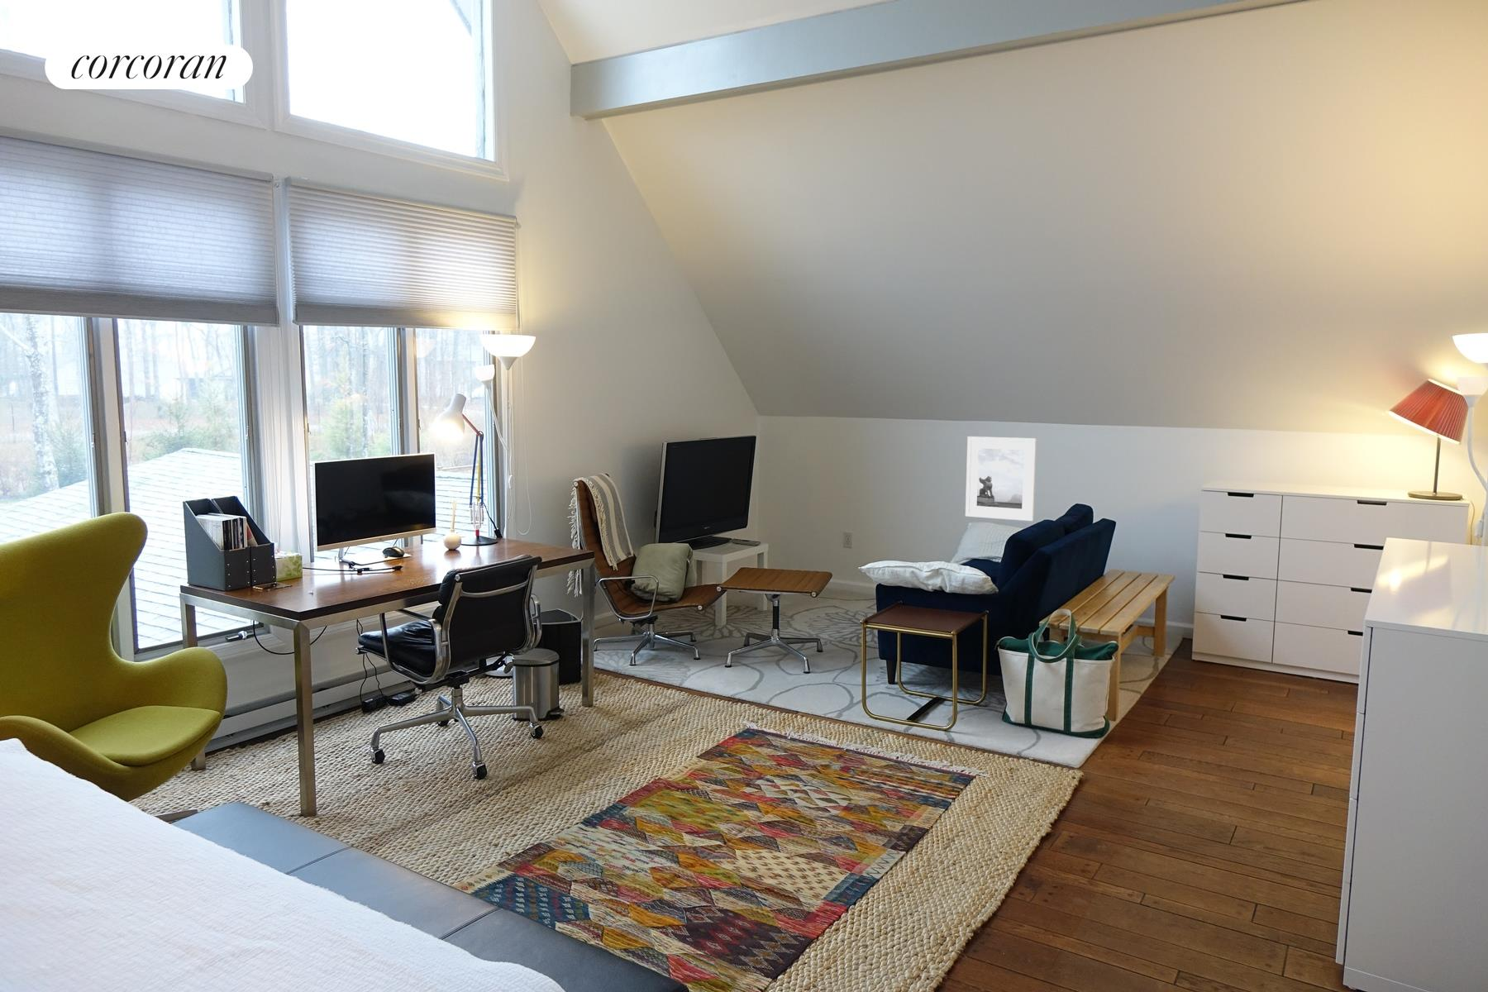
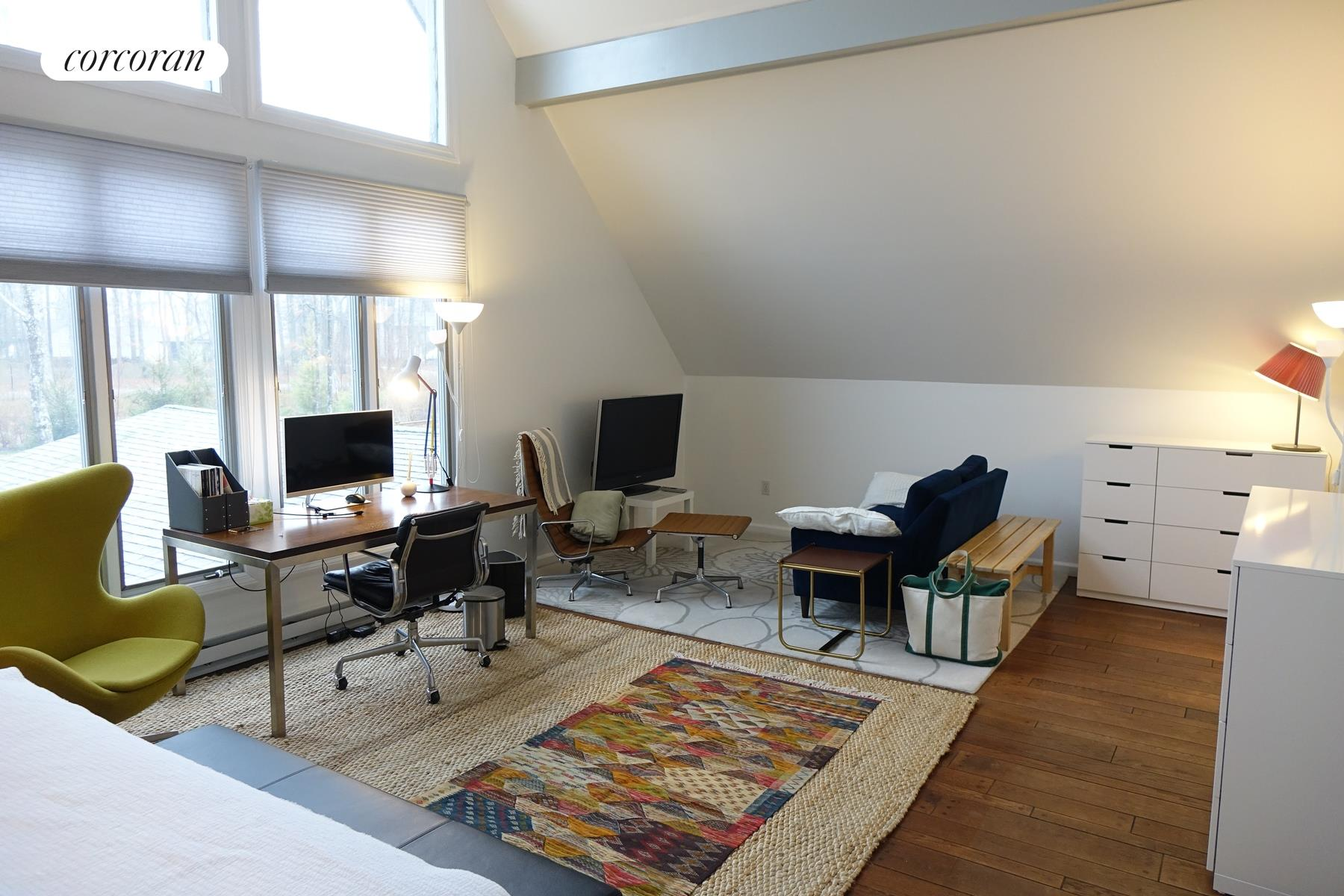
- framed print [964,435,1037,521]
